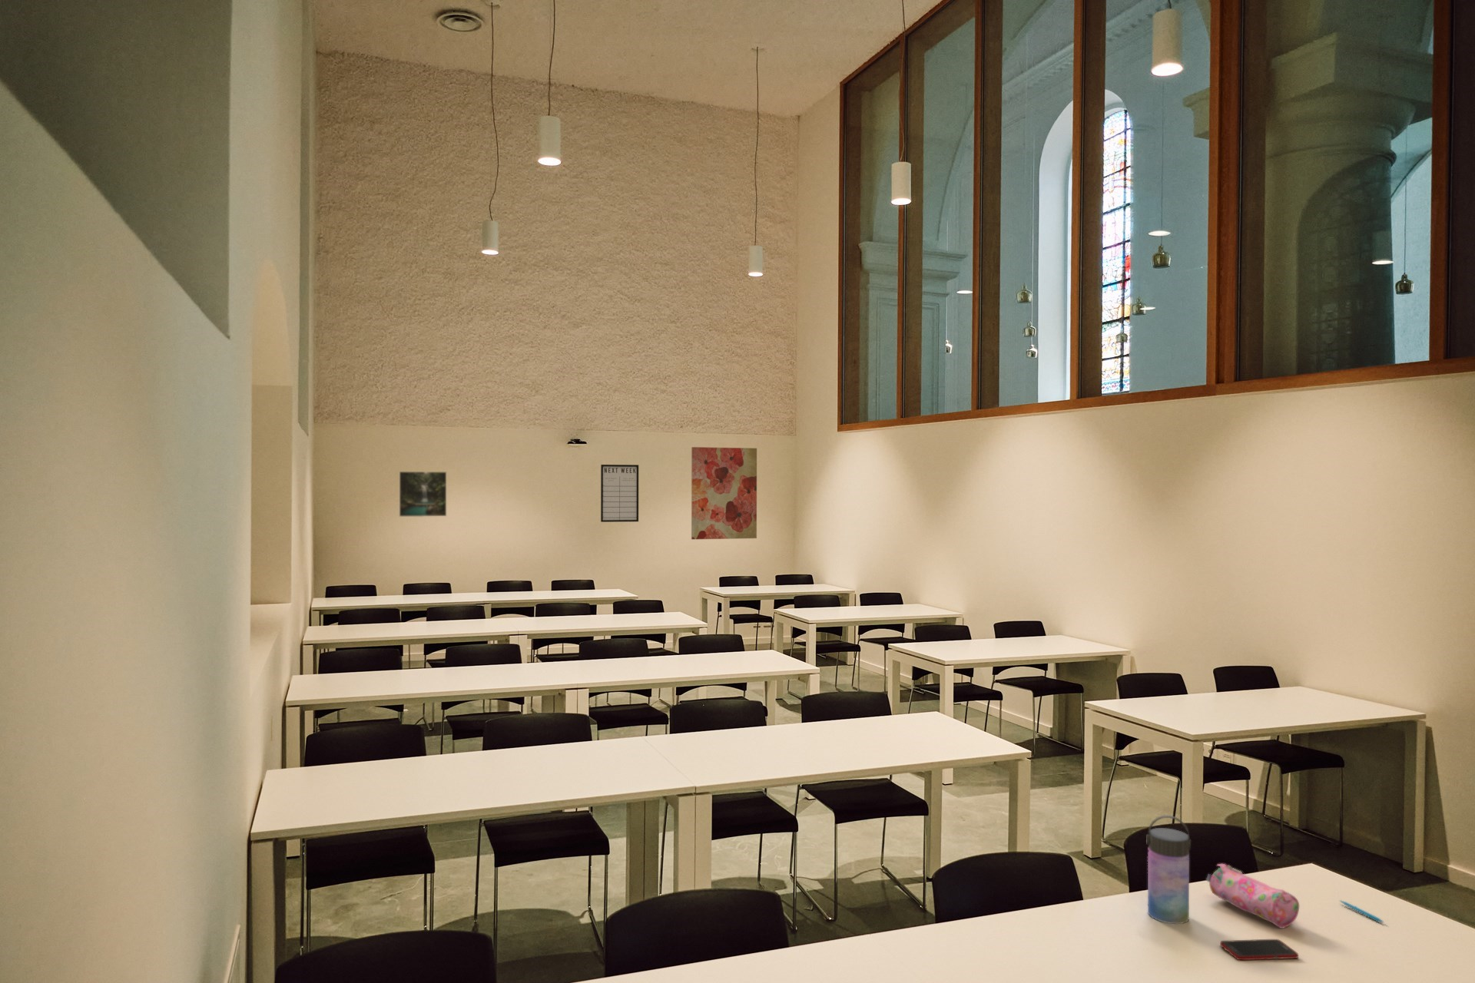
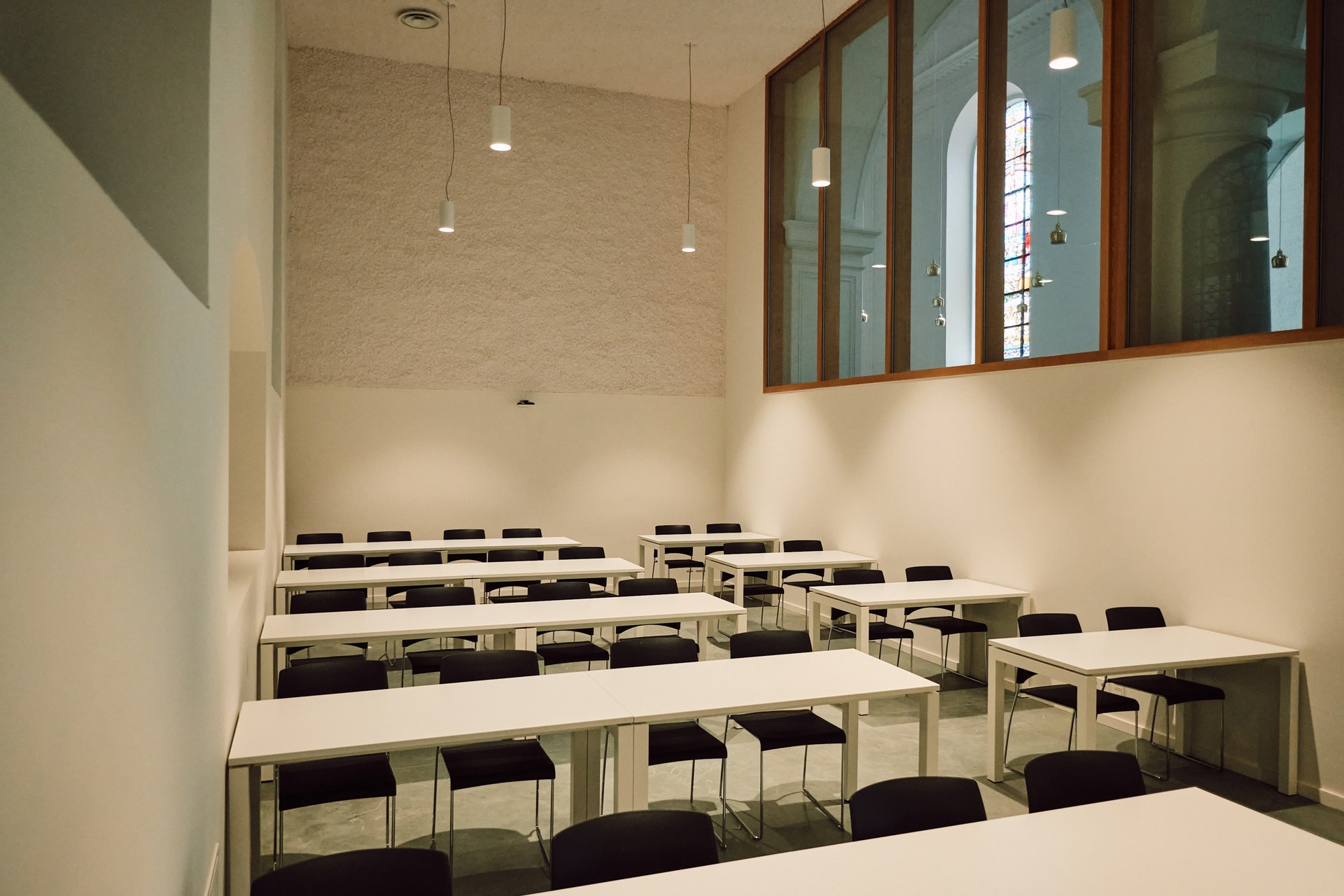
- writing board [600,464,639,523]
- wall art [690,447,757,540]
- pencil case [1205,863,1299,929]
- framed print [398,471,447,518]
- water bottle [1146,815,1192,925]
- cell phone [1219,938,1299,961]
- pen [1338,900,1384,924]
